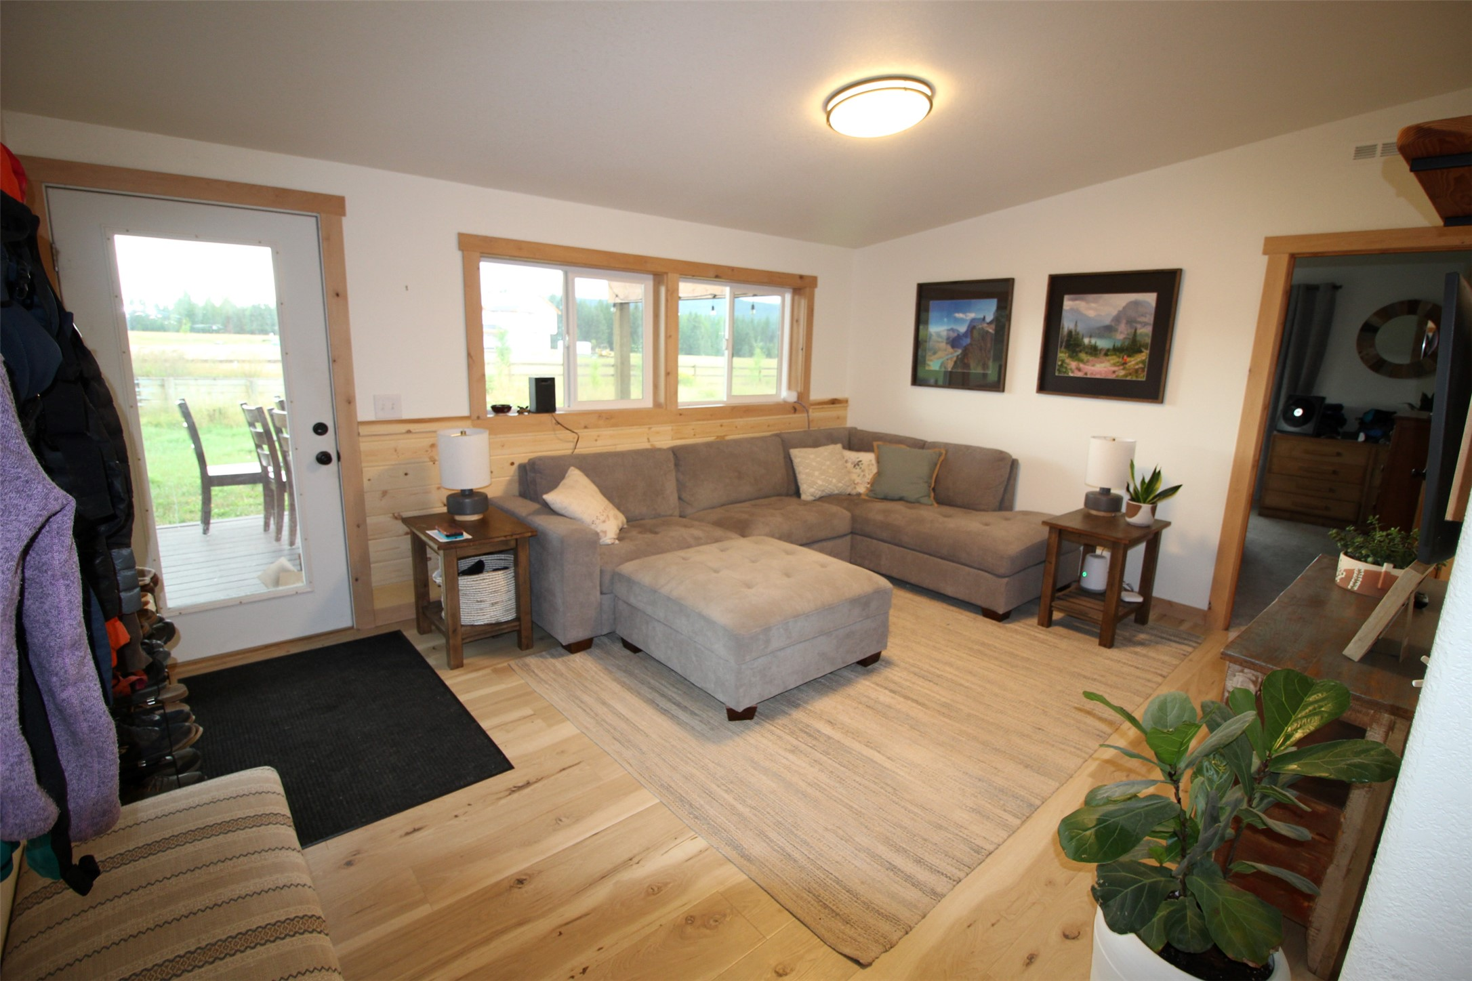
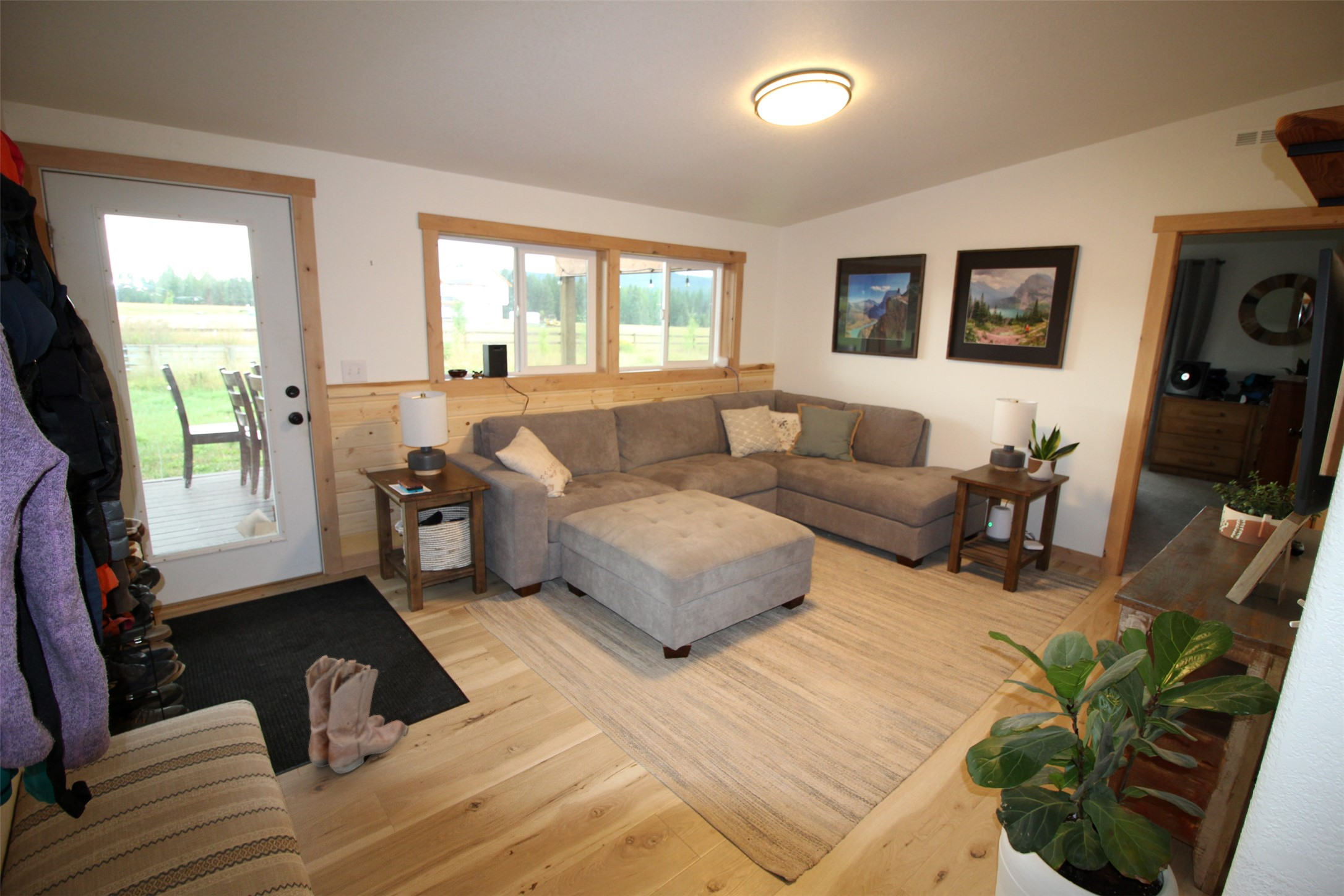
+ boots [304,655,408,774]
